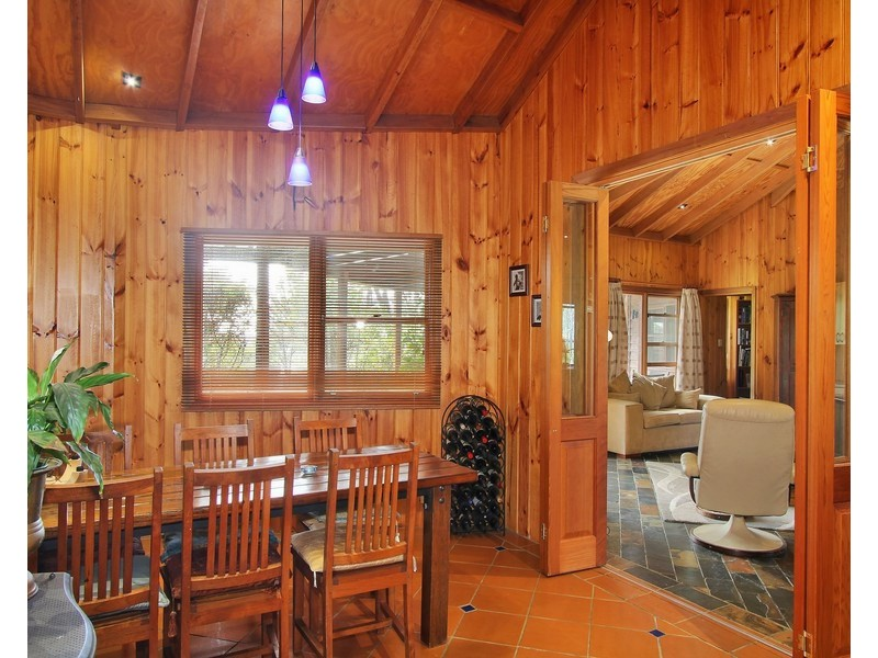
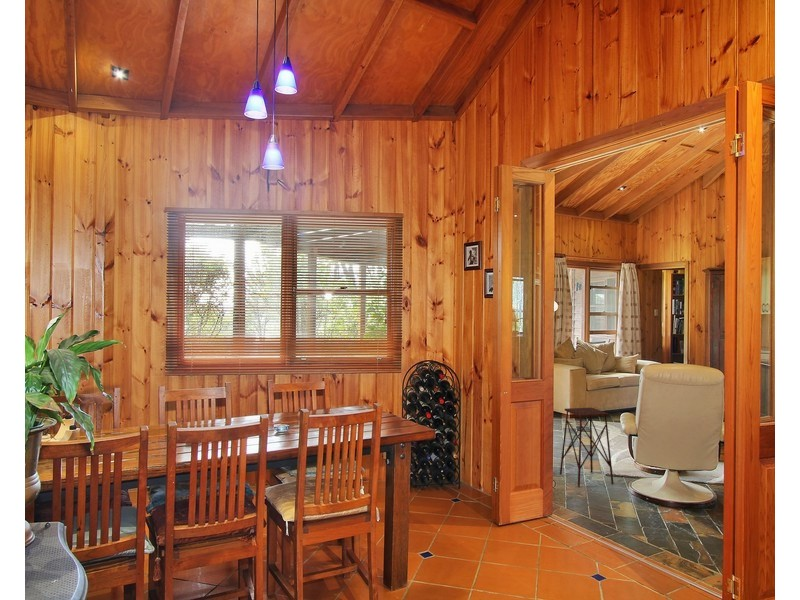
+ side table [559,406,615,488]
